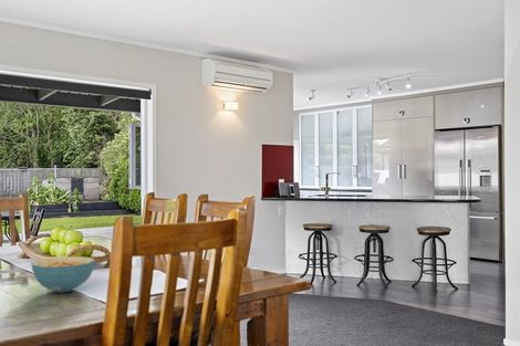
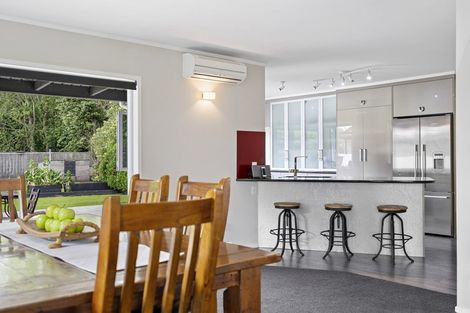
- cereal bowl [31,255,96,293]
